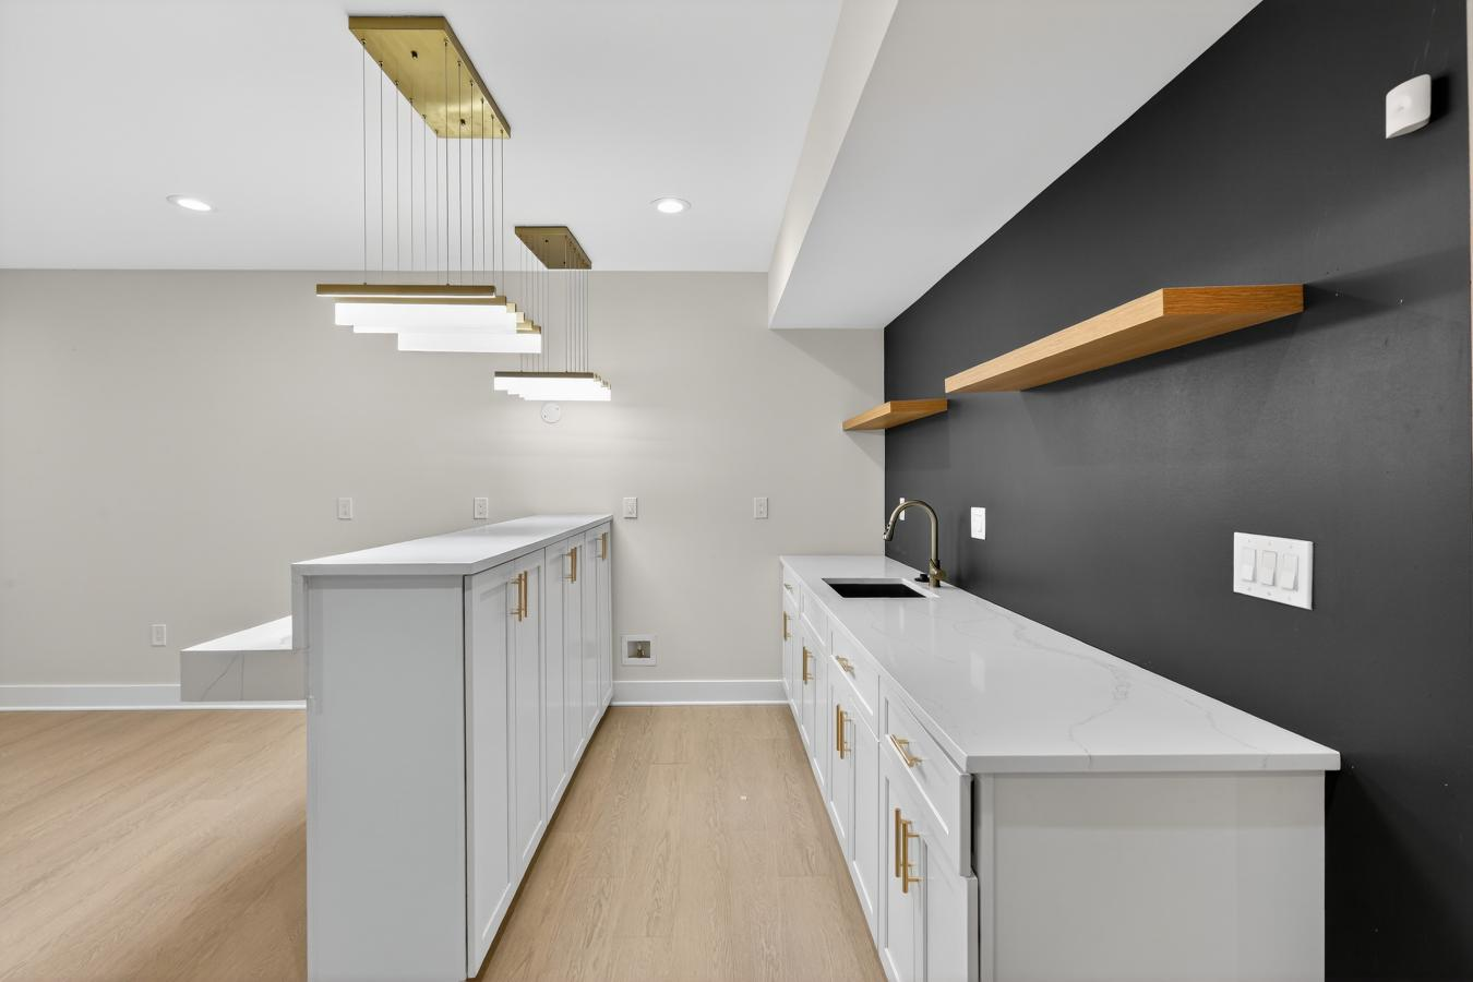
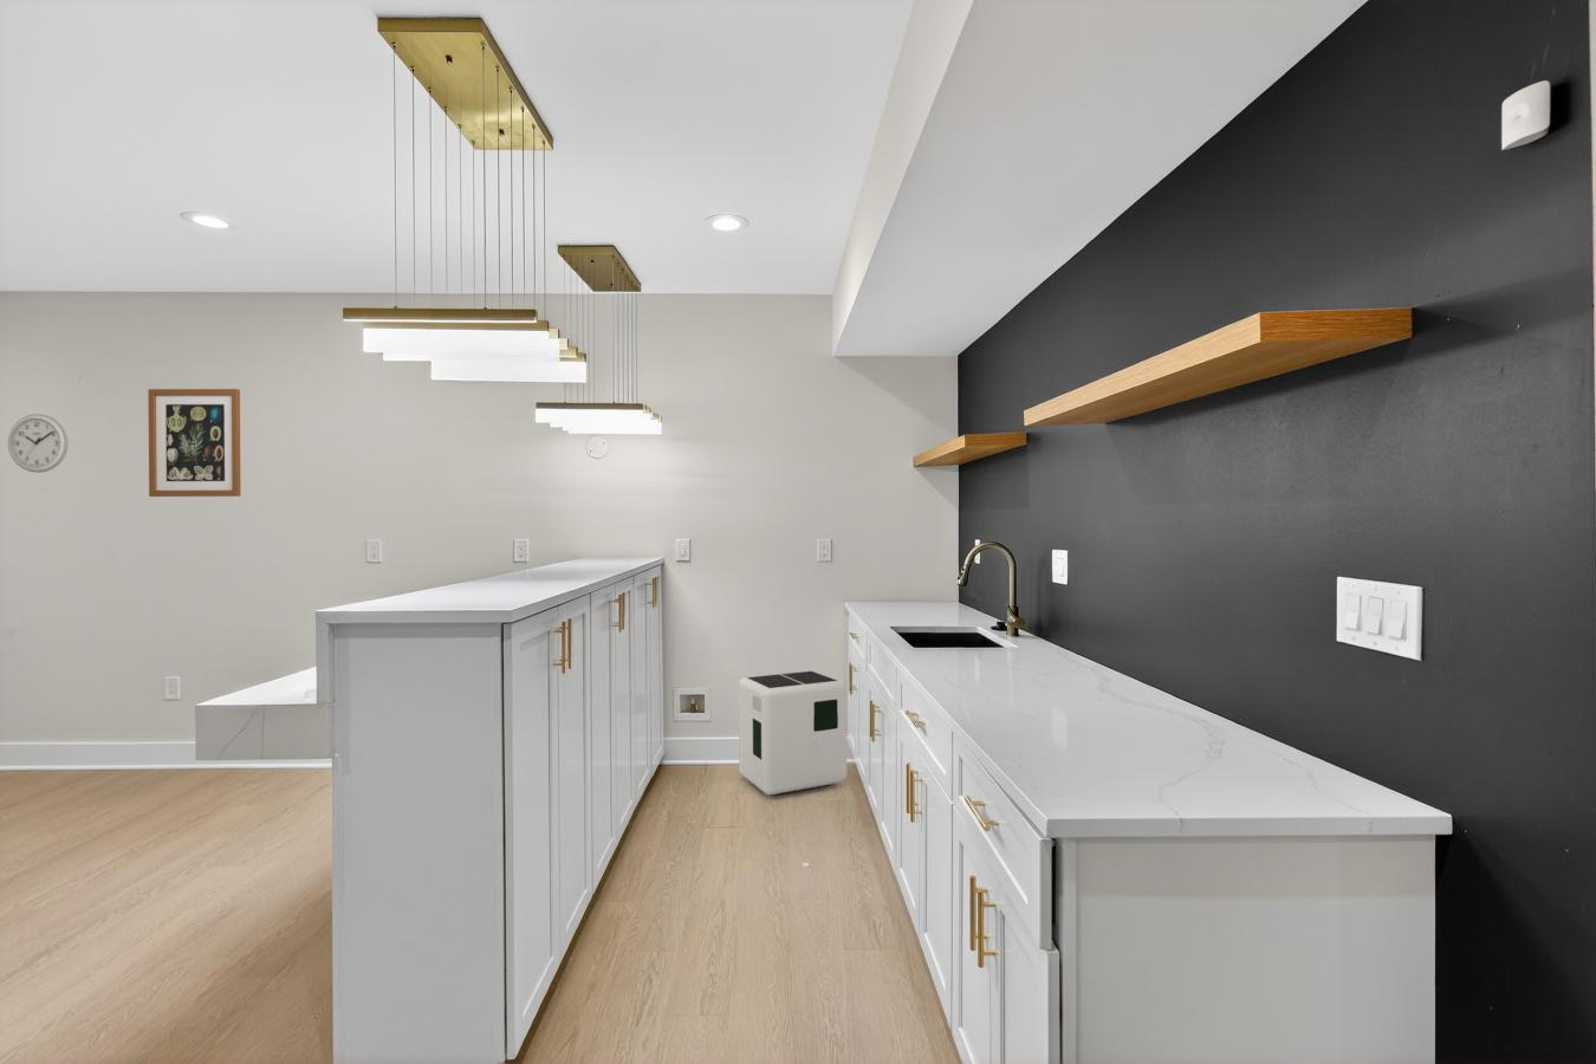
+ wall art [146,388,242,498]
+ wall clock [7,412,70,474]
+ air purifier [737,669,848,796]
